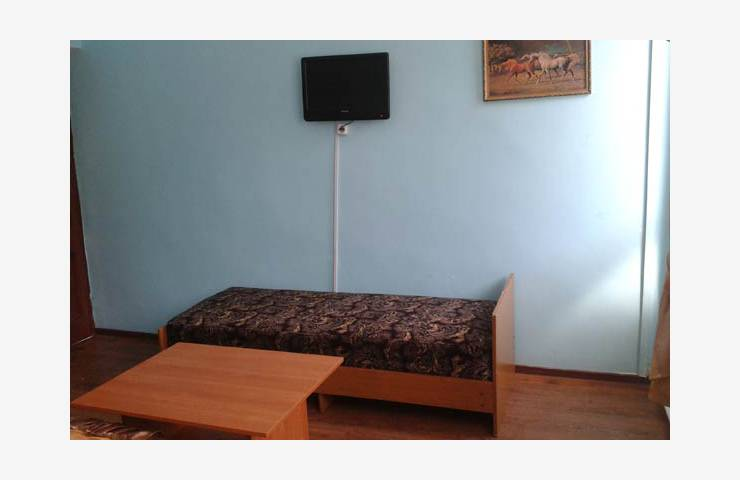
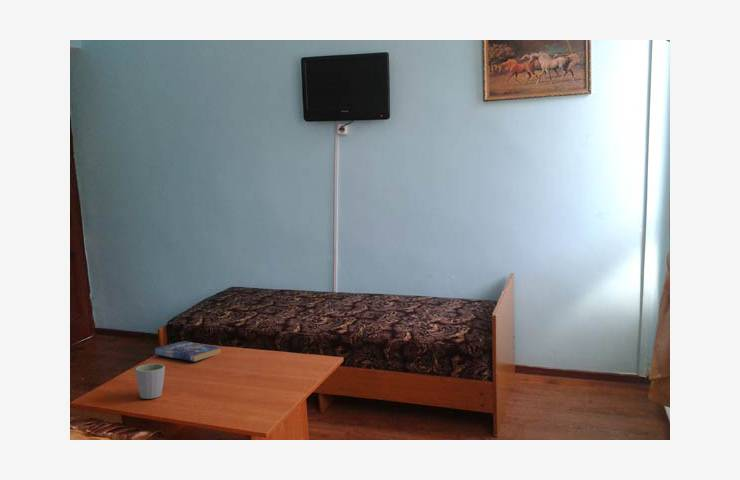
+ mug [134,363,166,400]
+ book [154,340,222,363]
